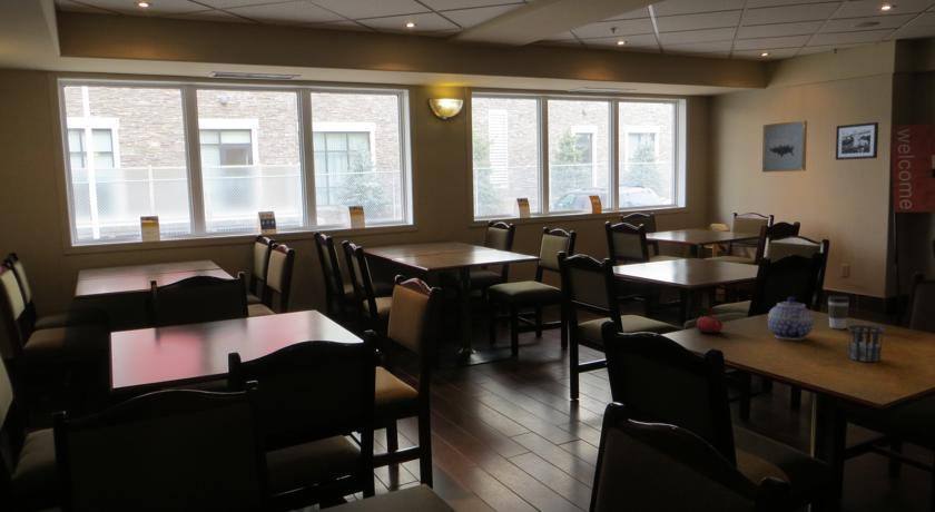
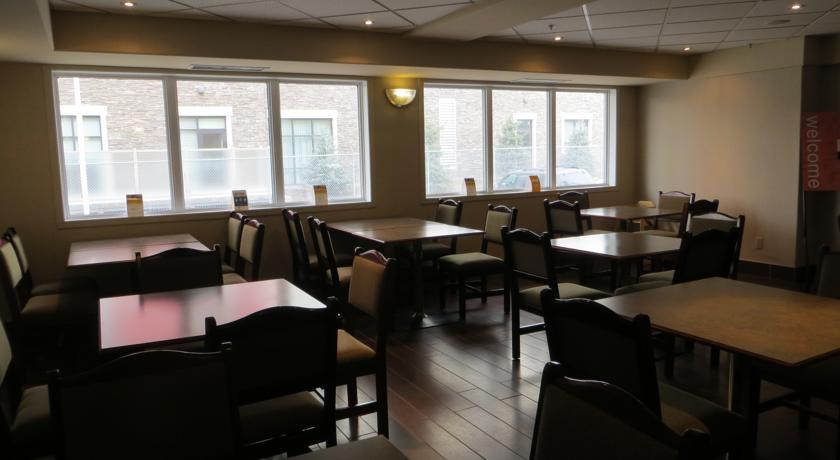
- cup [847,324,884,363]
- wall art [761,119,808,174]
- picture frame [835,121,879,161]
- coffee cup [827,295,850,329]
- teapot [767,296,815,341]
- flower [693,292,727,334]
